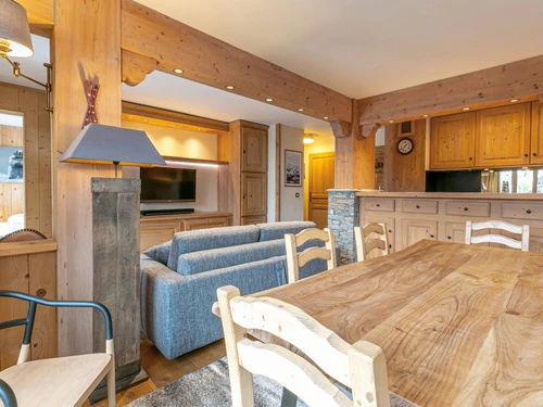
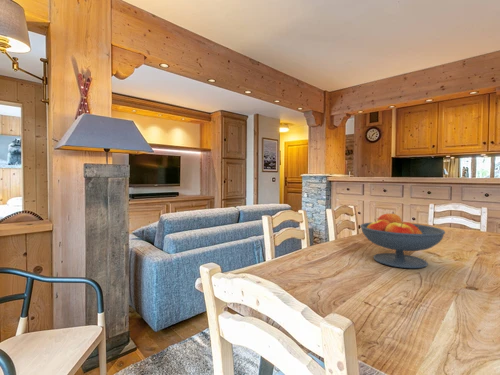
+ fruit bowl [359,212,446,269]
